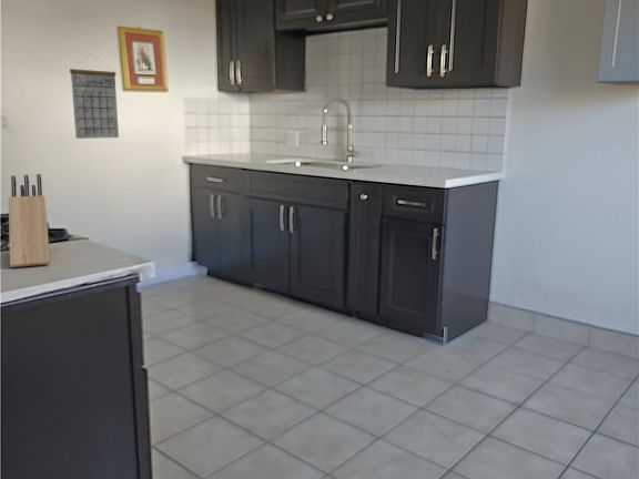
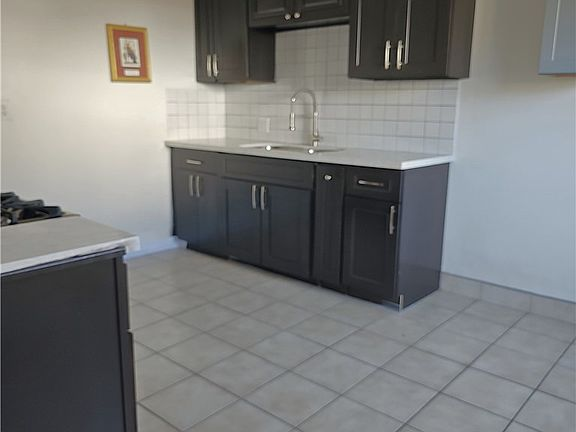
- calendar [69,53,120,140]
- knife block [8,173,50,268]
